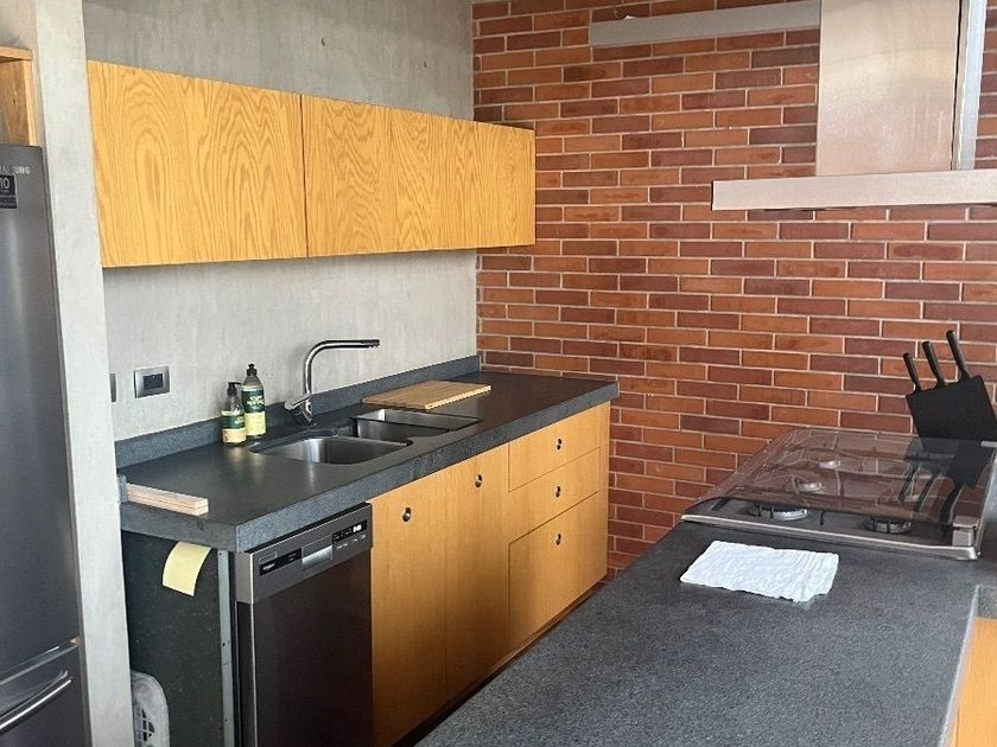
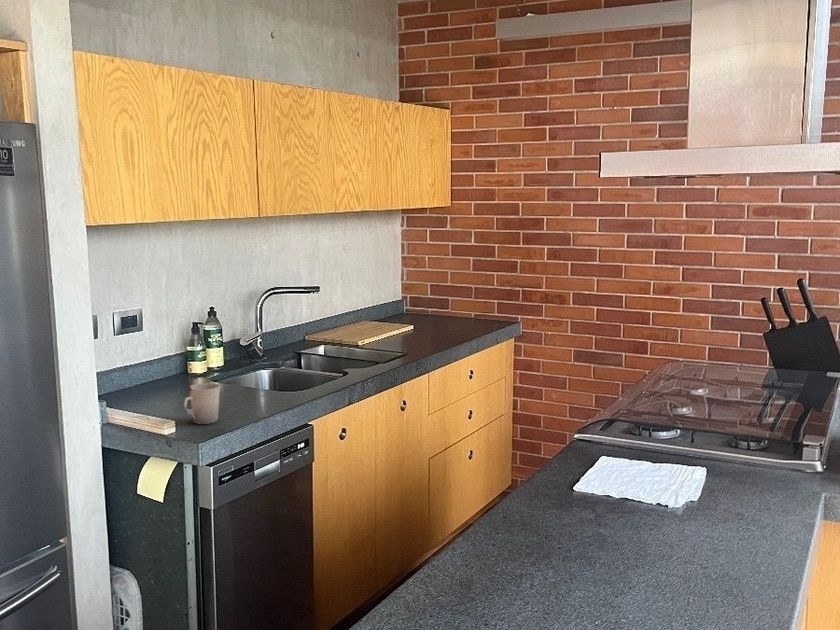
+ cup [183,382,221,425]
